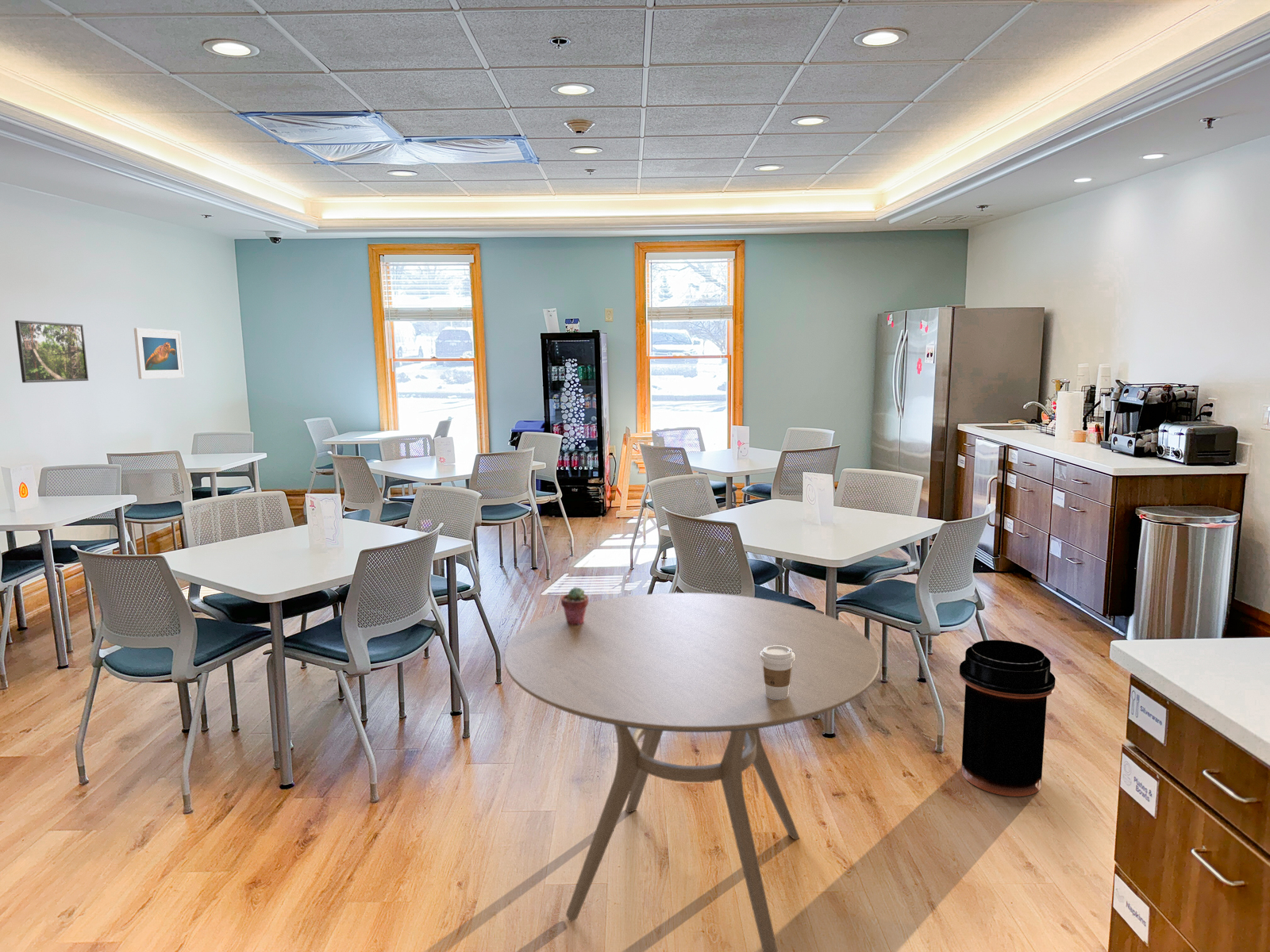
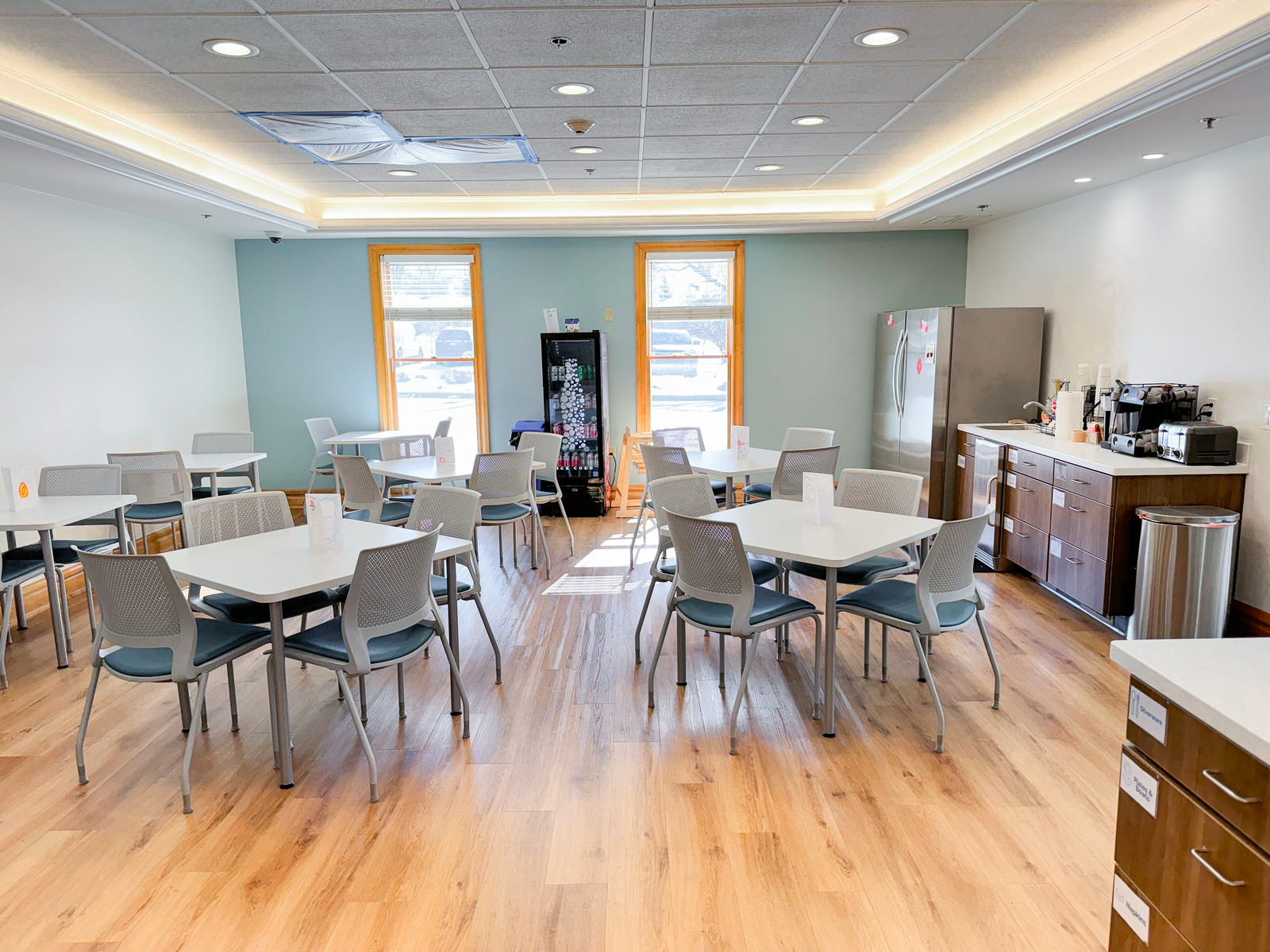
- trash can [959,639,1056,797]
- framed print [133,328,185,380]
- coffee cup [760,645,795,699]
- potted succulent [560,586,590,625]
- dining table [503,592,880,952]
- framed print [14,320,89,383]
